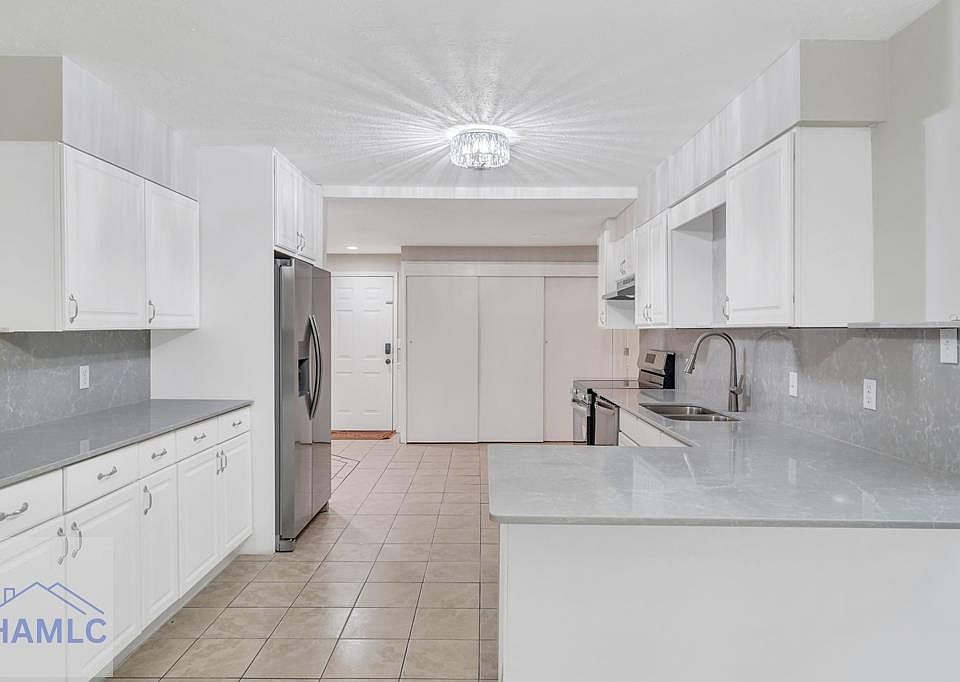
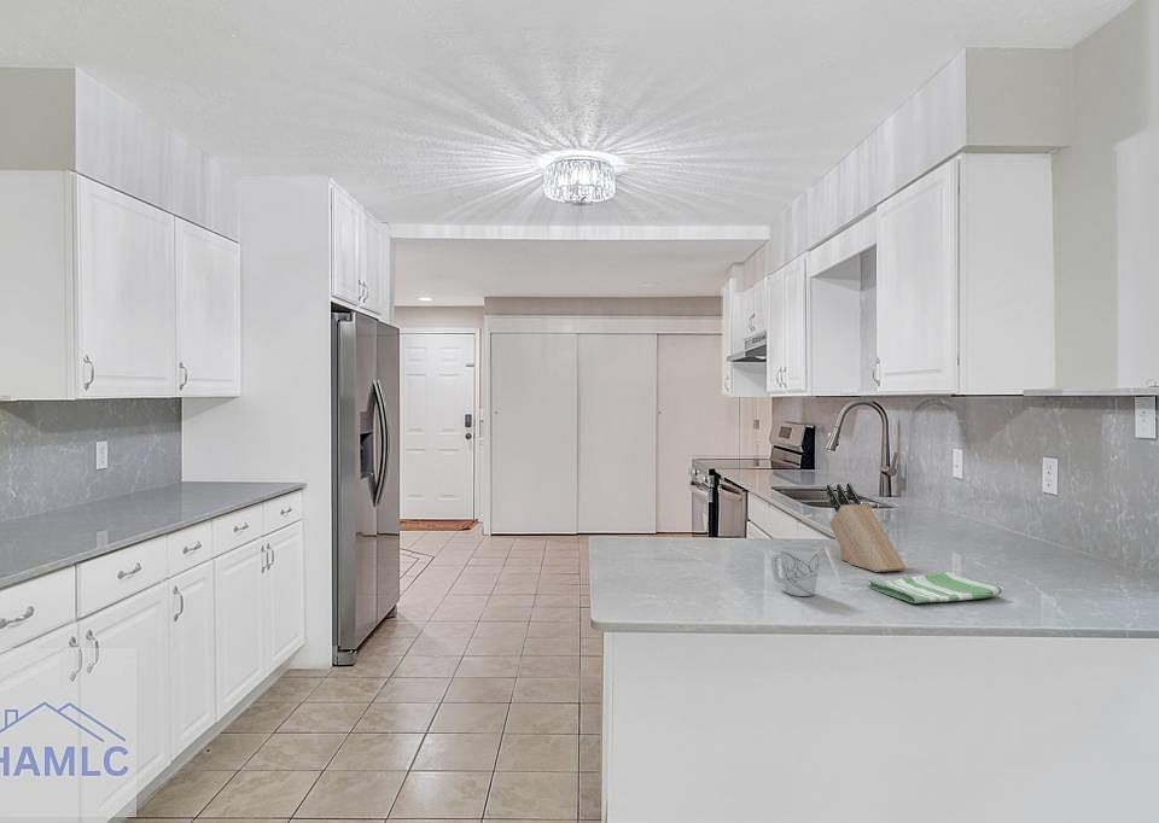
+ mug [770,544,821,597]
+ dish towel [866,571,1004,605]
+ knife block [826,483,908,573]
